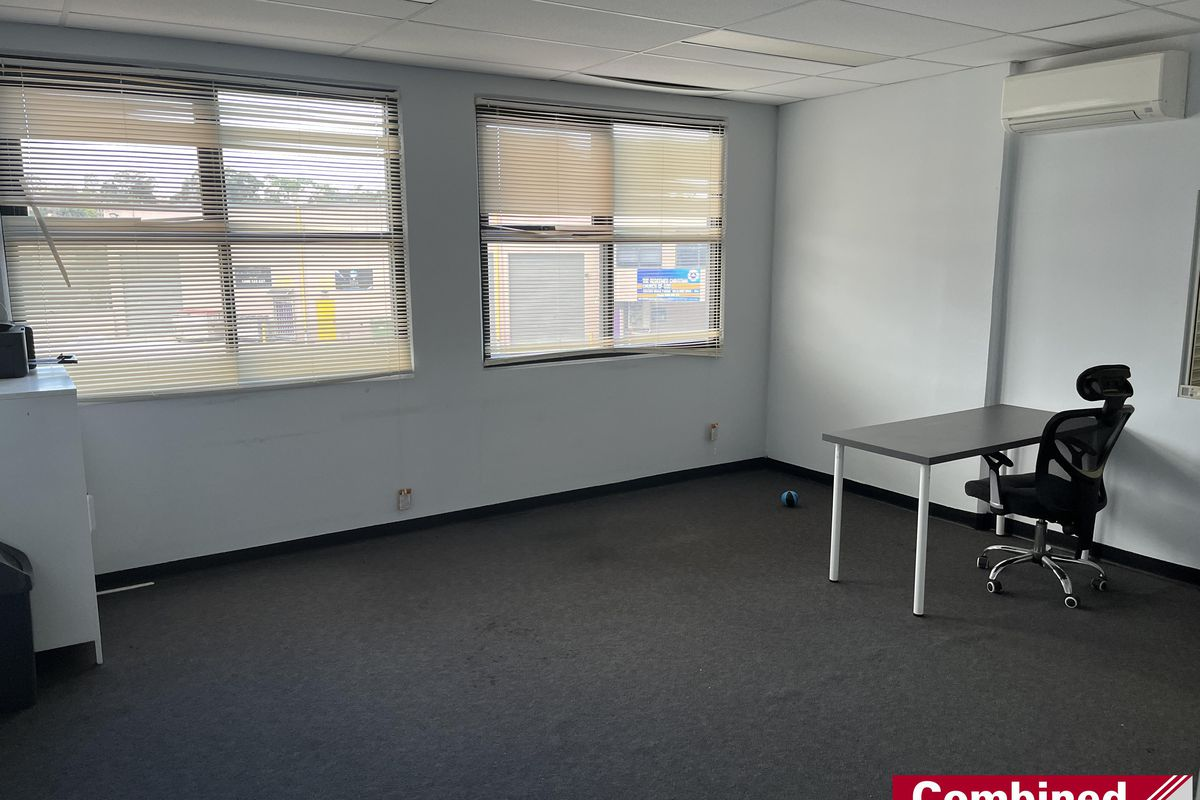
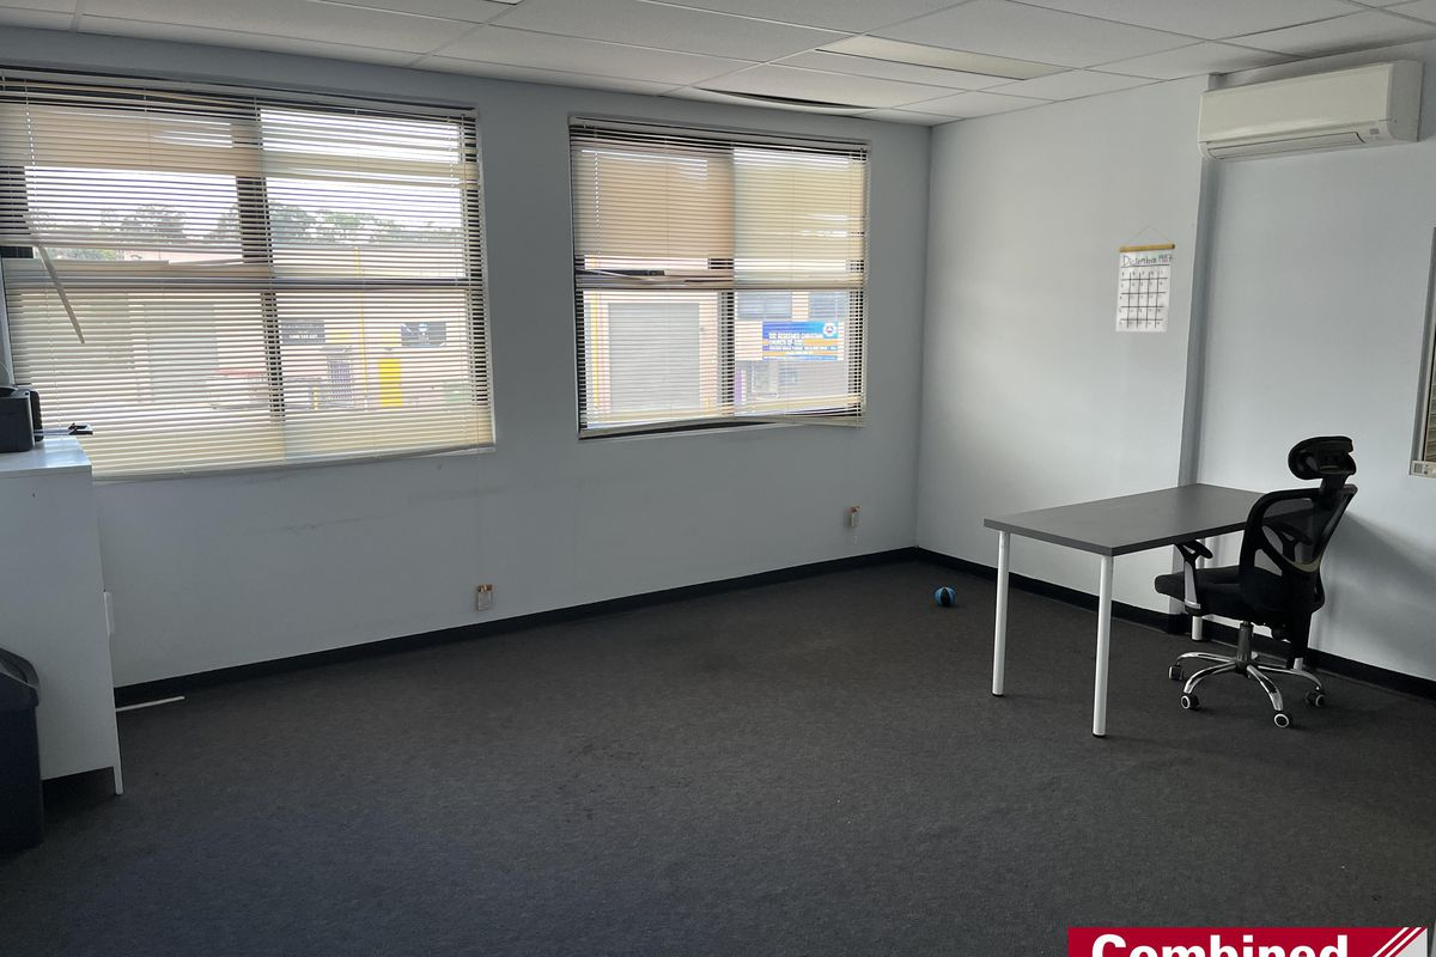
+ calendar [1115,225,1176,333]
